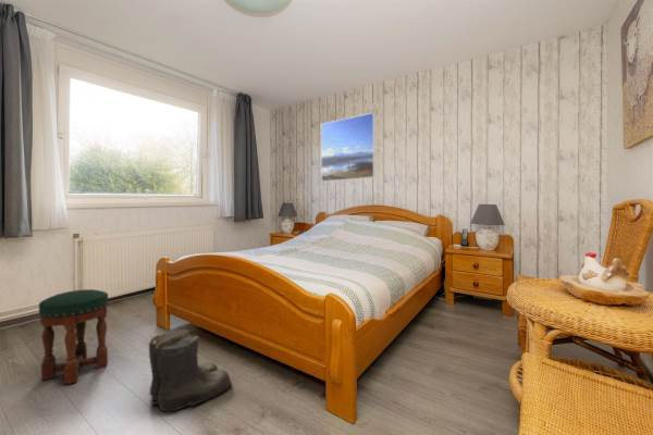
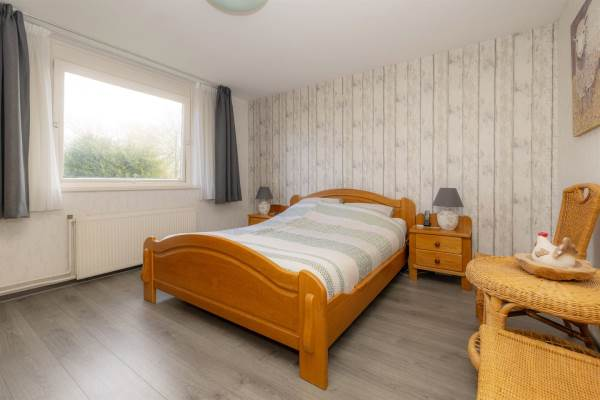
- boots [148,328,234,412]
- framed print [320,112,375,183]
- stool [38,288,110,386]
